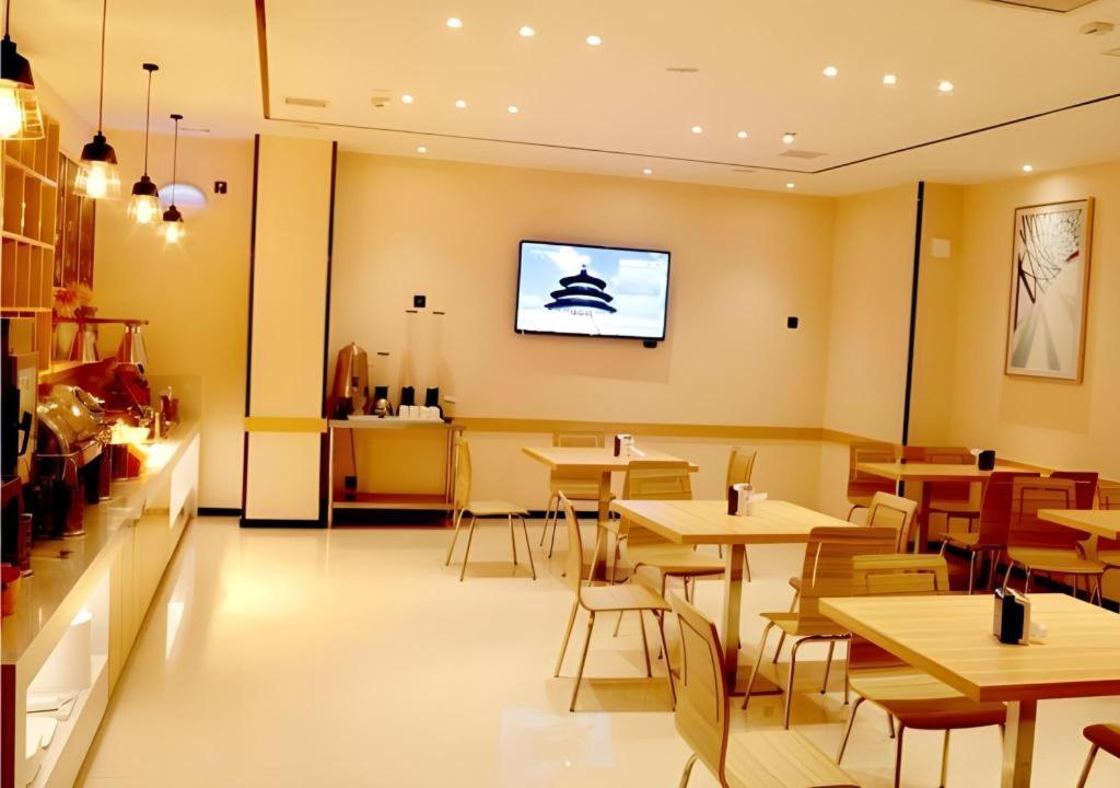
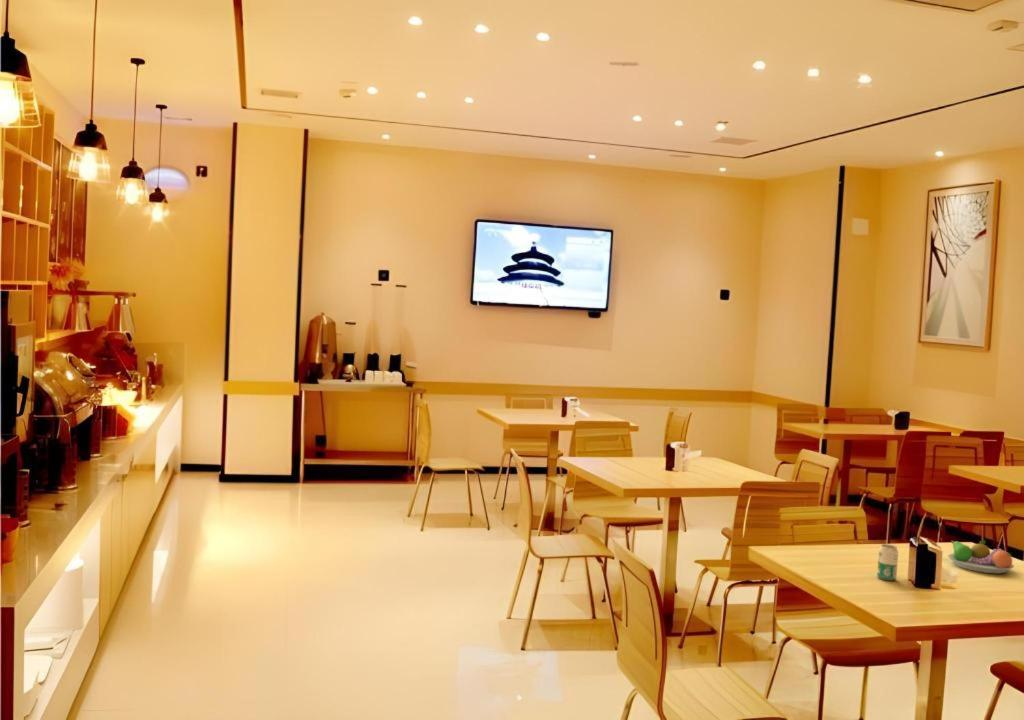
+ beverage can [876,543,899,582]
+ fruit bowl [947,539,1015,574]
